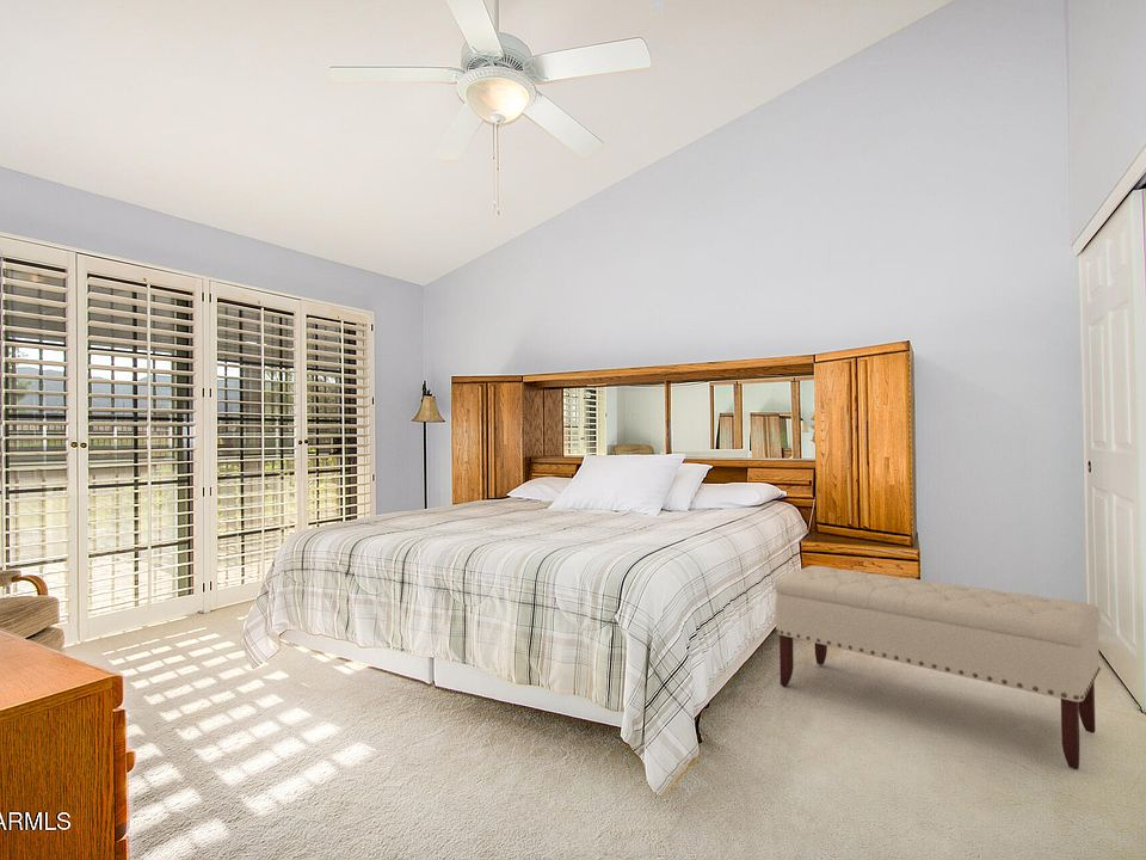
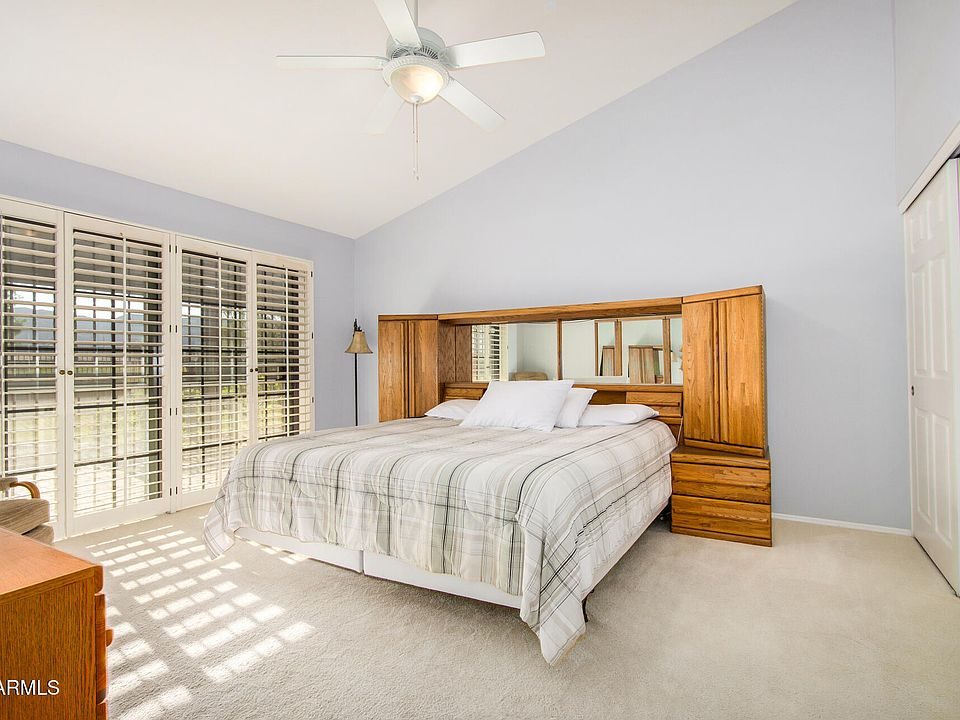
- bench [774,565,1102,770]
